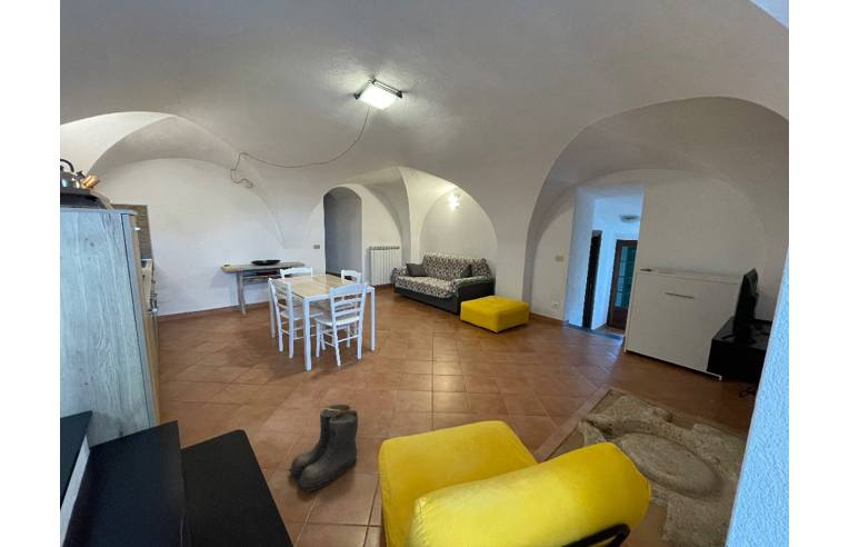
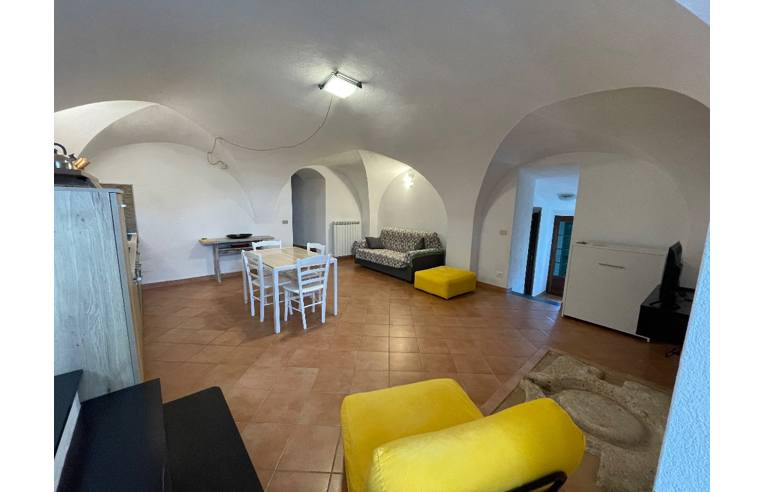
- boots [288,402,359,494]
